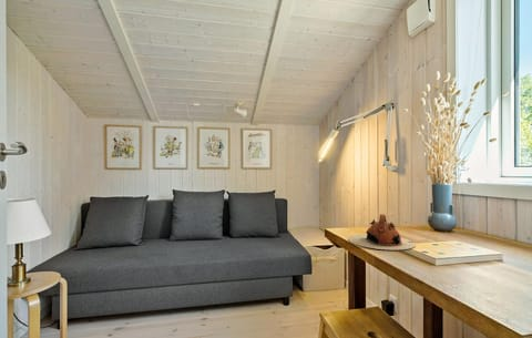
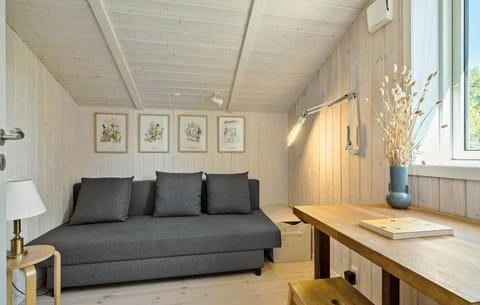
- teapot [348,213,417,252]
